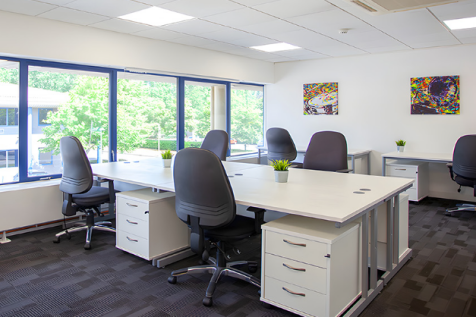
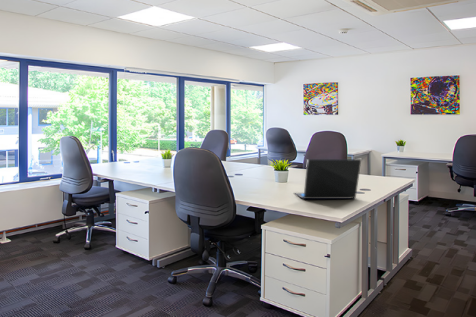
+ laptop [293,158,362,200]
